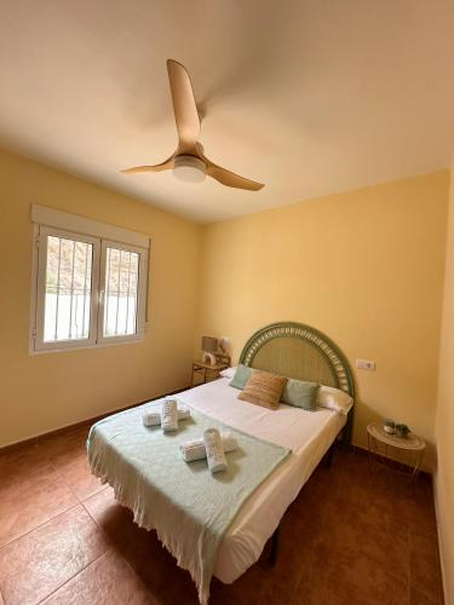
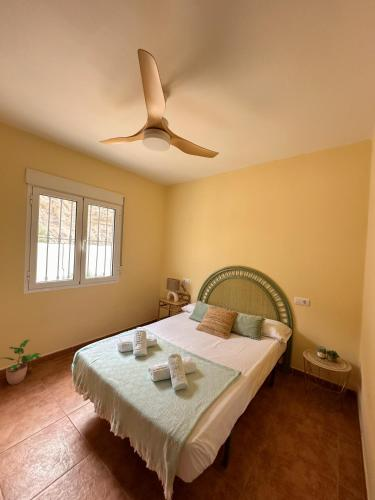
+ potted plant [0,338,42,386]
